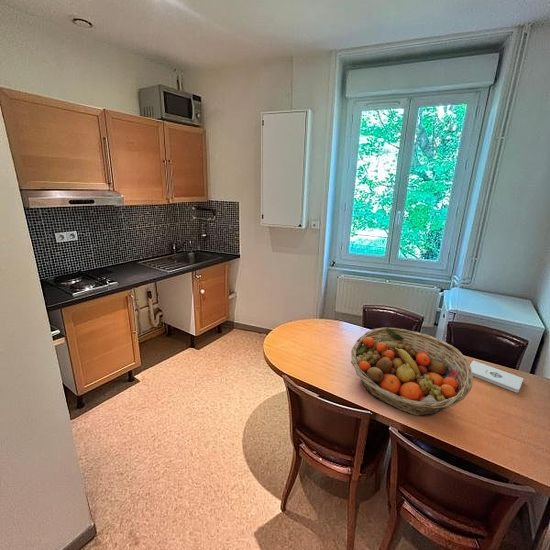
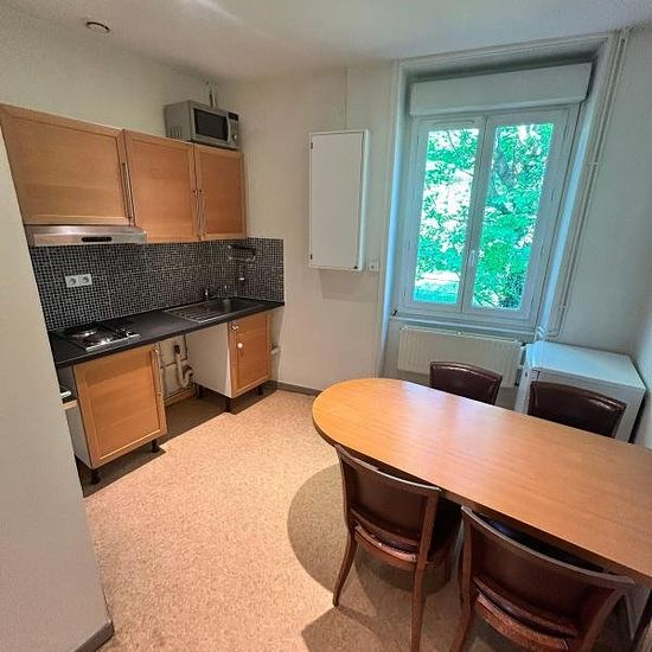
- fruit basket [350,327,474,417]
- notepad [470,360,524,393]
